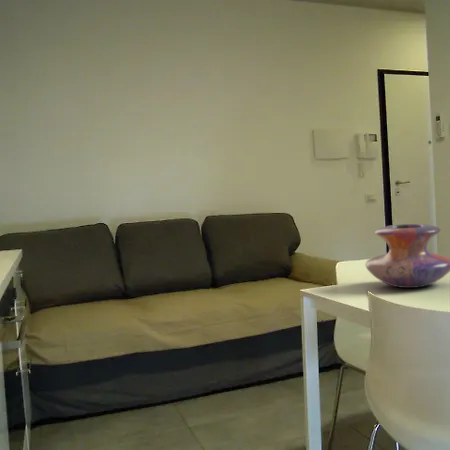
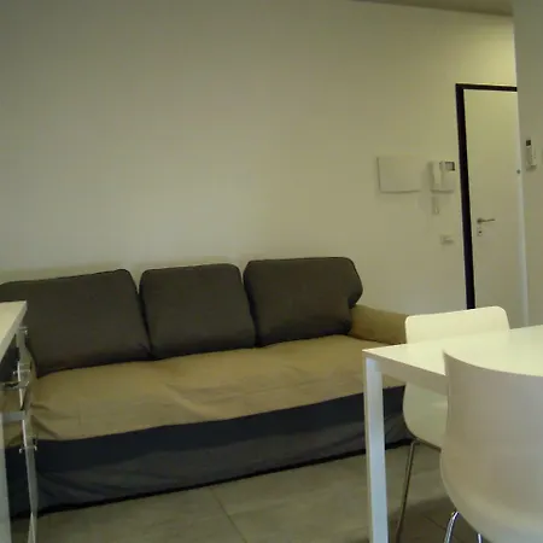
- decorative vase [365,223,450,289]
